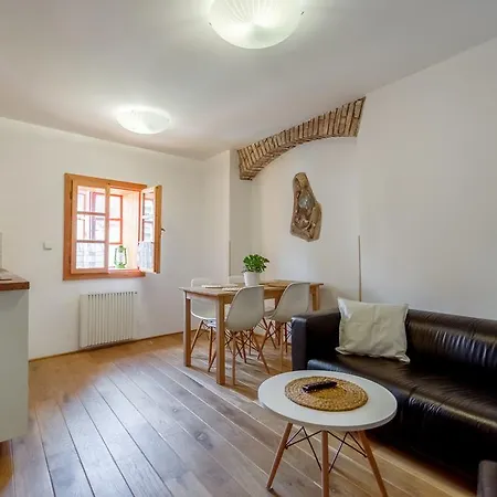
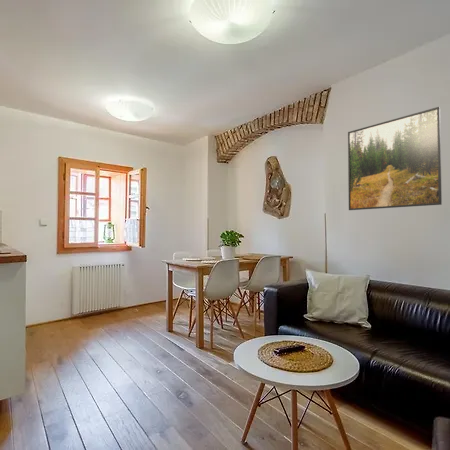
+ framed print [347,106,443,211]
